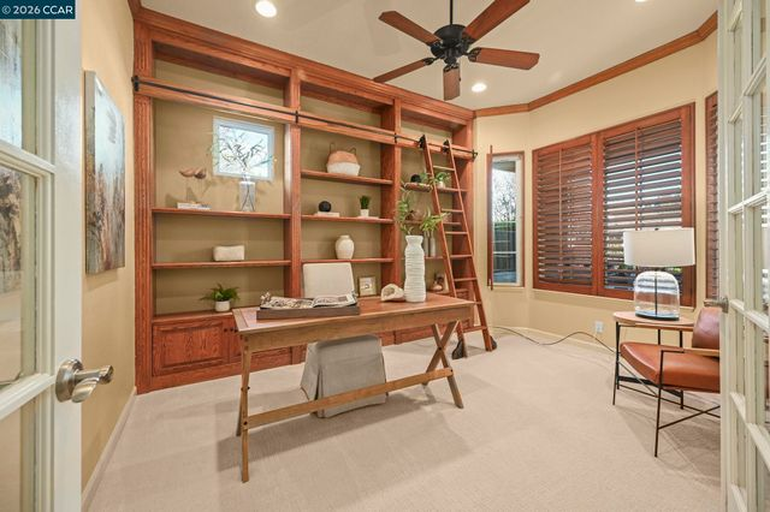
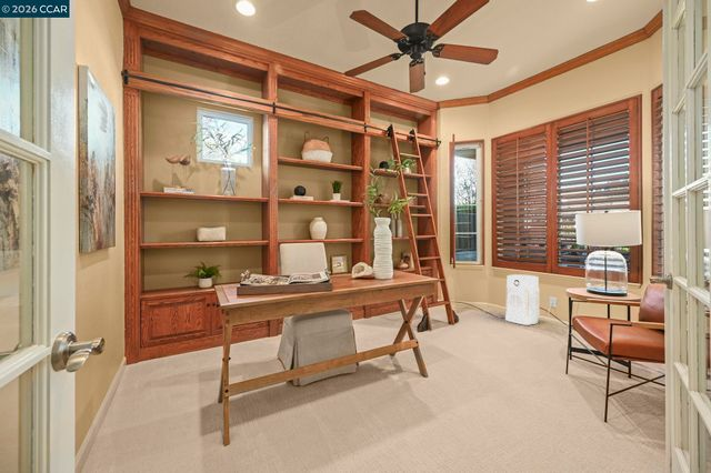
+ air purifier [504,273,540,326]
